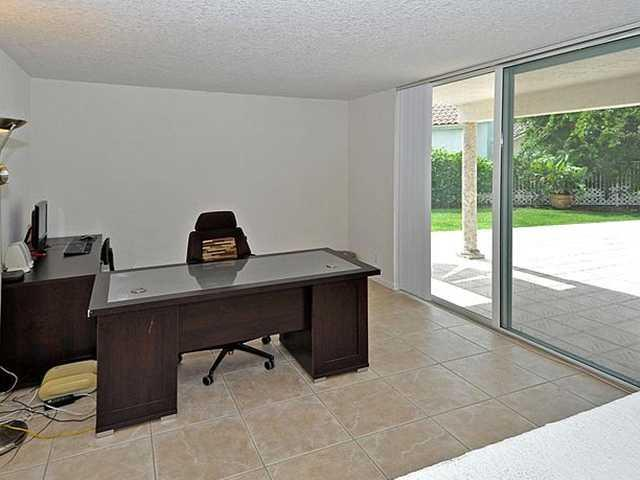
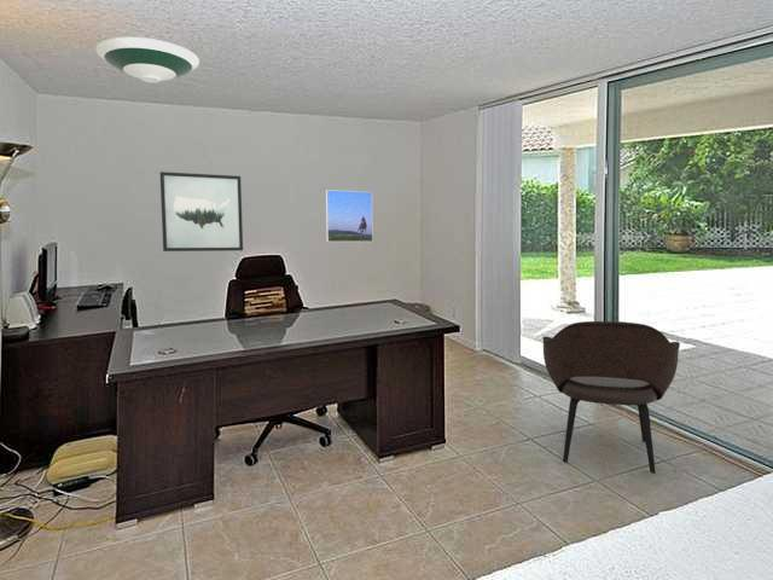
+ armchair [542,320,681,475]
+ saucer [94,36,200,85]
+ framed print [325,188,374,243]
+ wall art [158,170,244,253]
